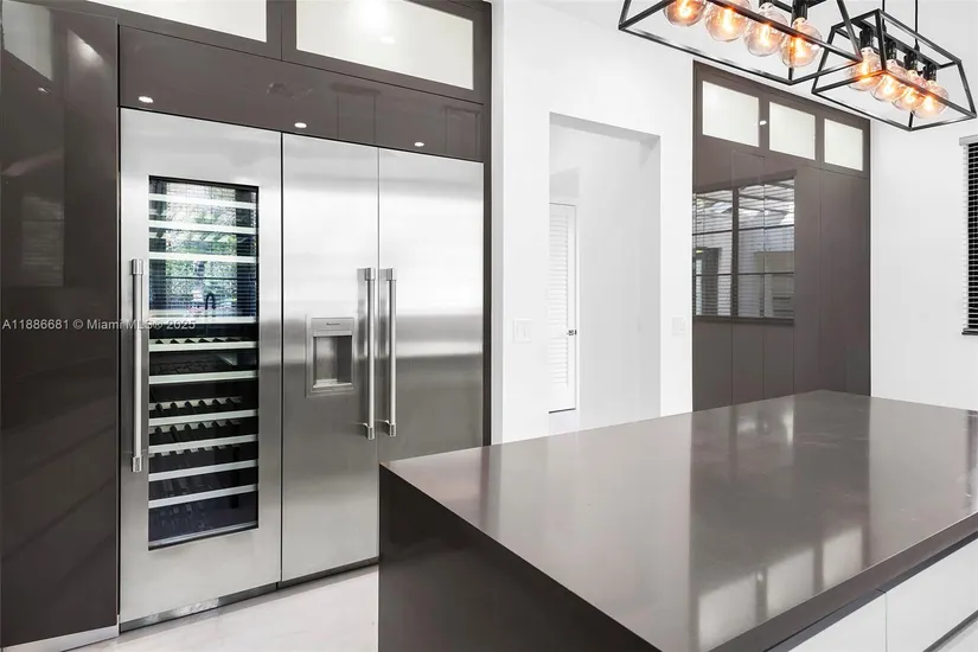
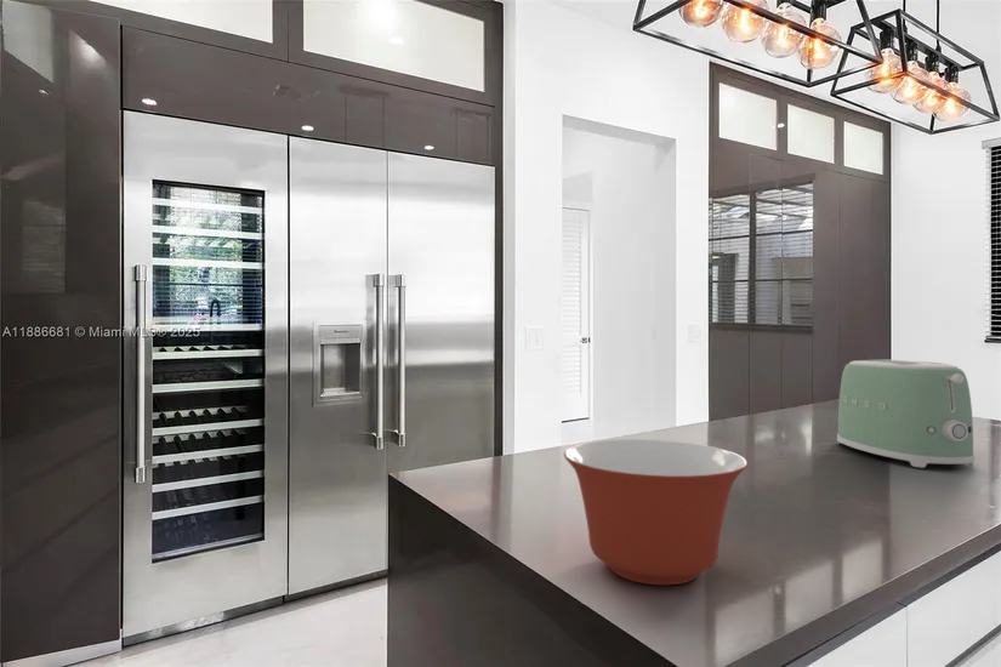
+ toaster [836,359,976,469]
+ mixing bowl [563,438,749,586]
